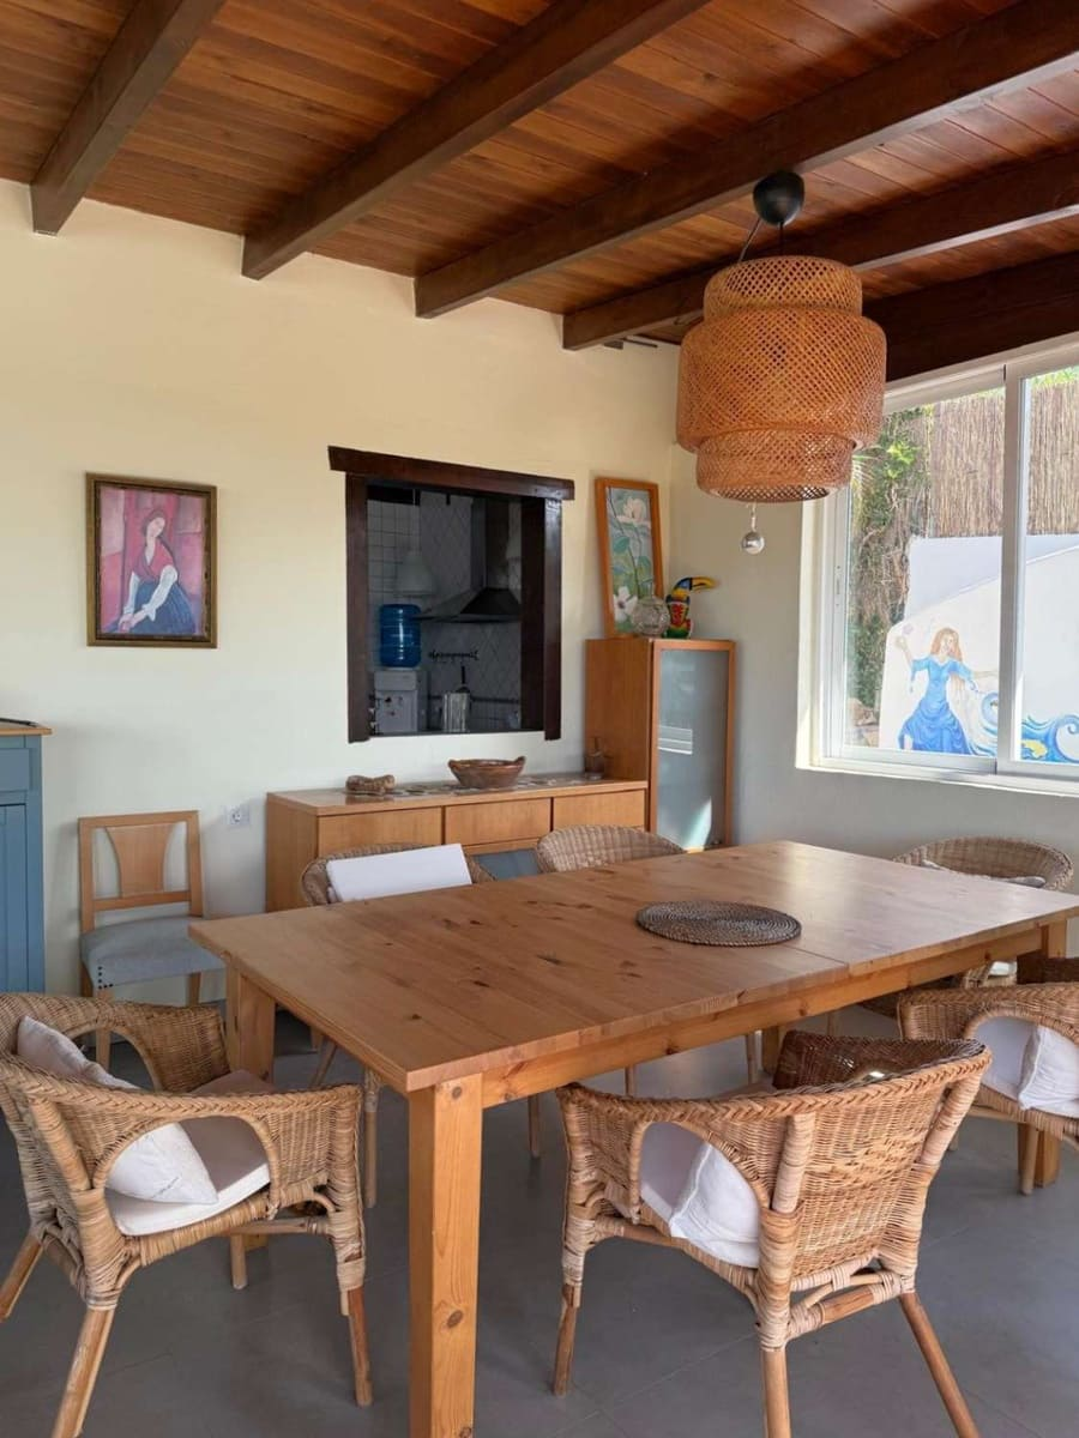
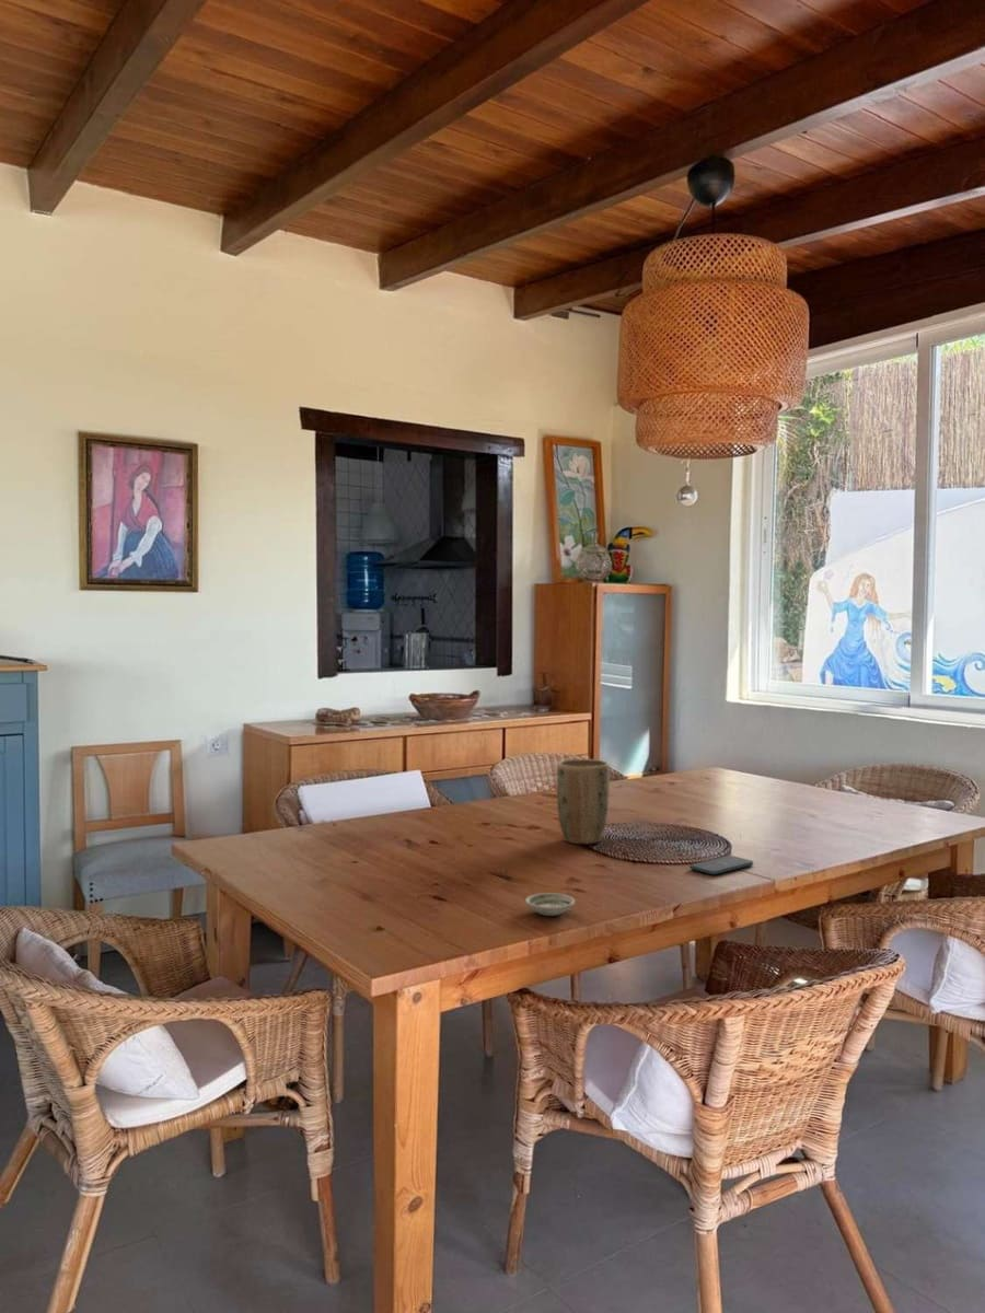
+ smartphone [688,855,754,875]
+ plant pot [556,758,611,845]
+ saucer [524,892,576,917]
